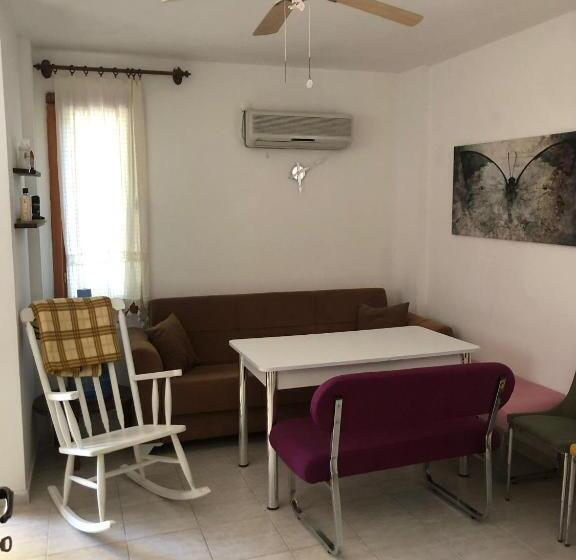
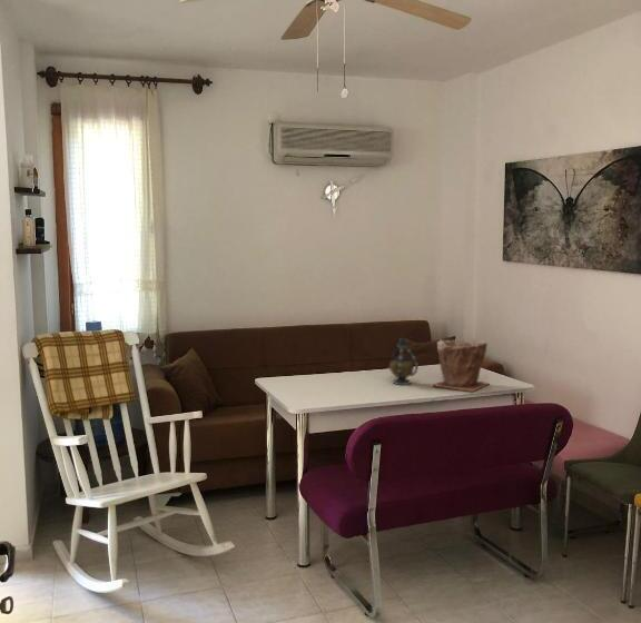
+ plant pot [432,338,490,393]
+ teapot [387,336,420,386]
